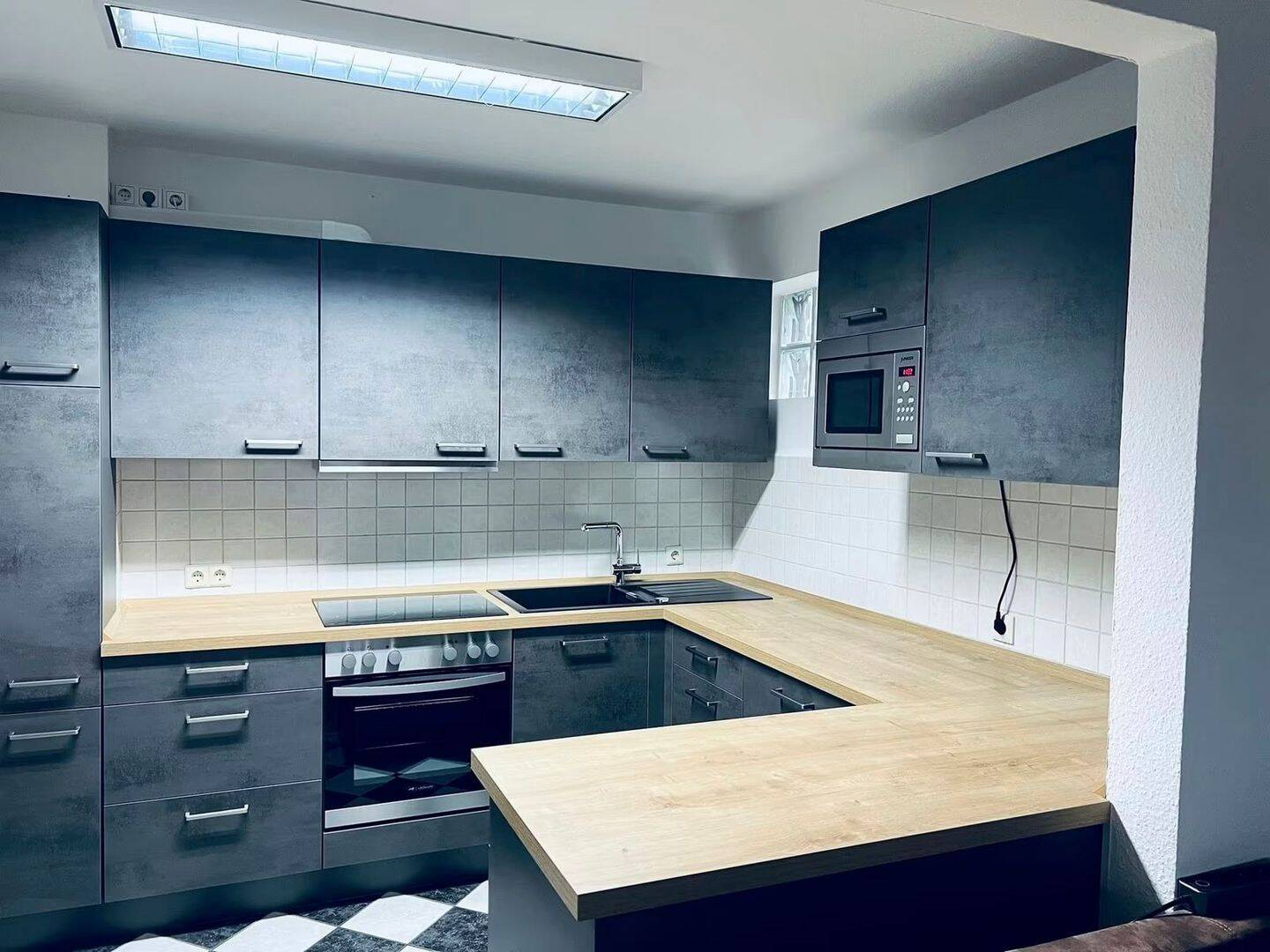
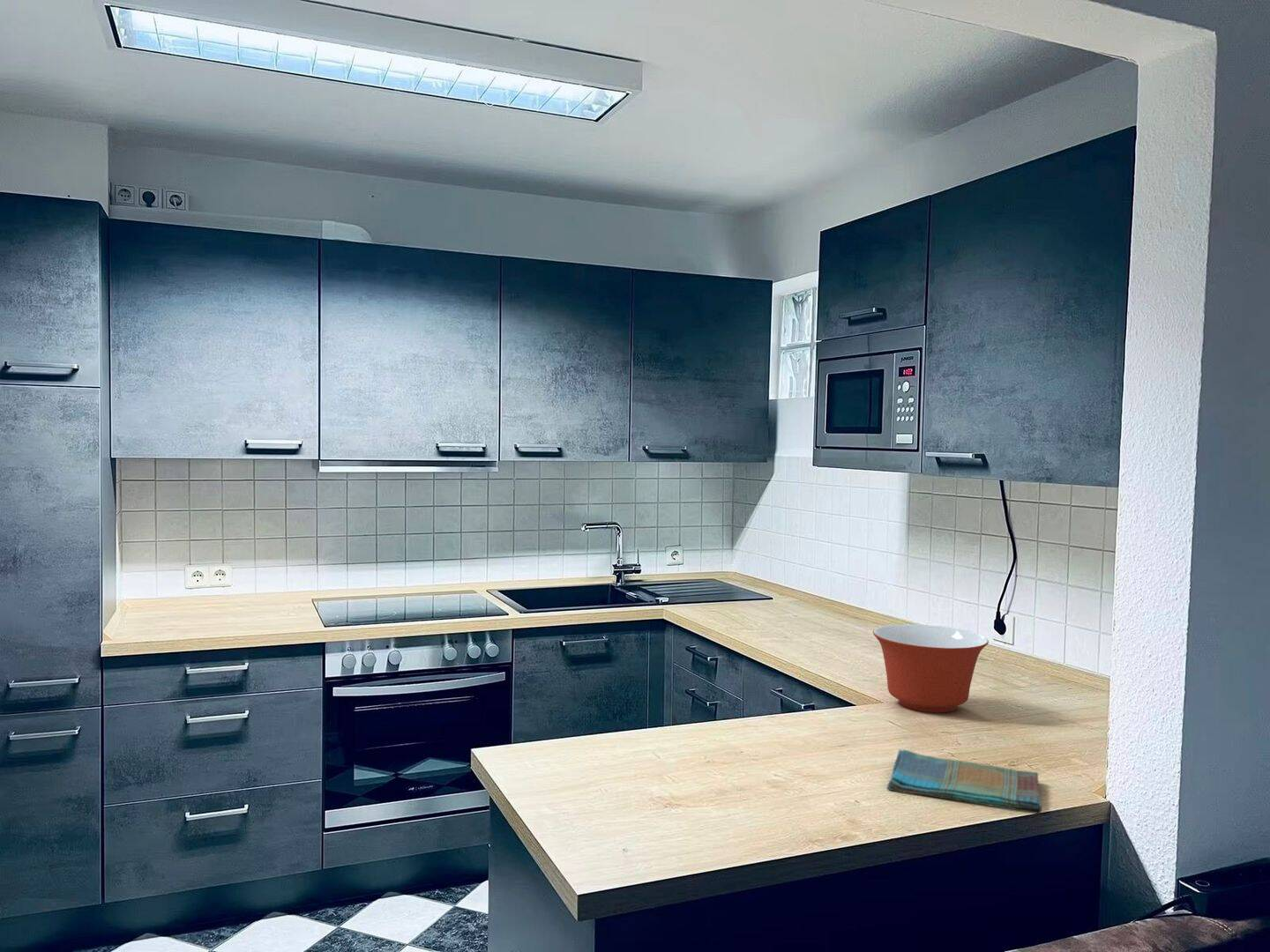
+ dish towel [885,748,1042,814]
+ mixing bowl [872,623,990,713]
